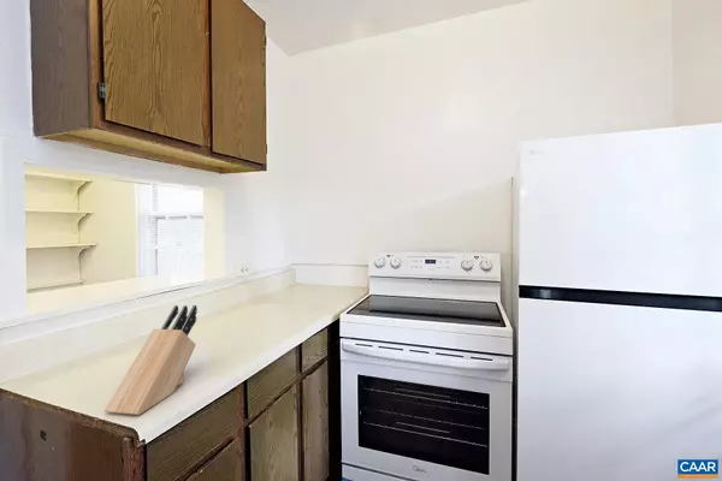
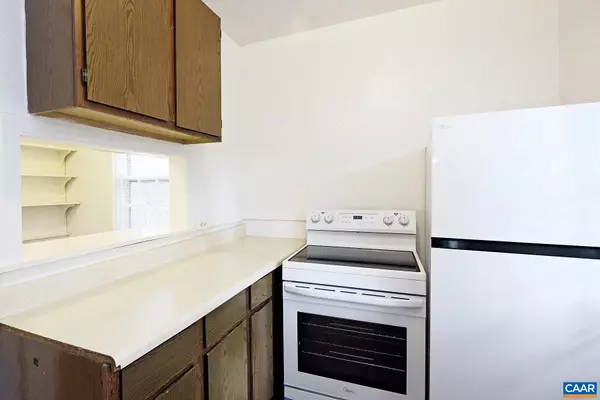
- knife block [102,304,199,416]
